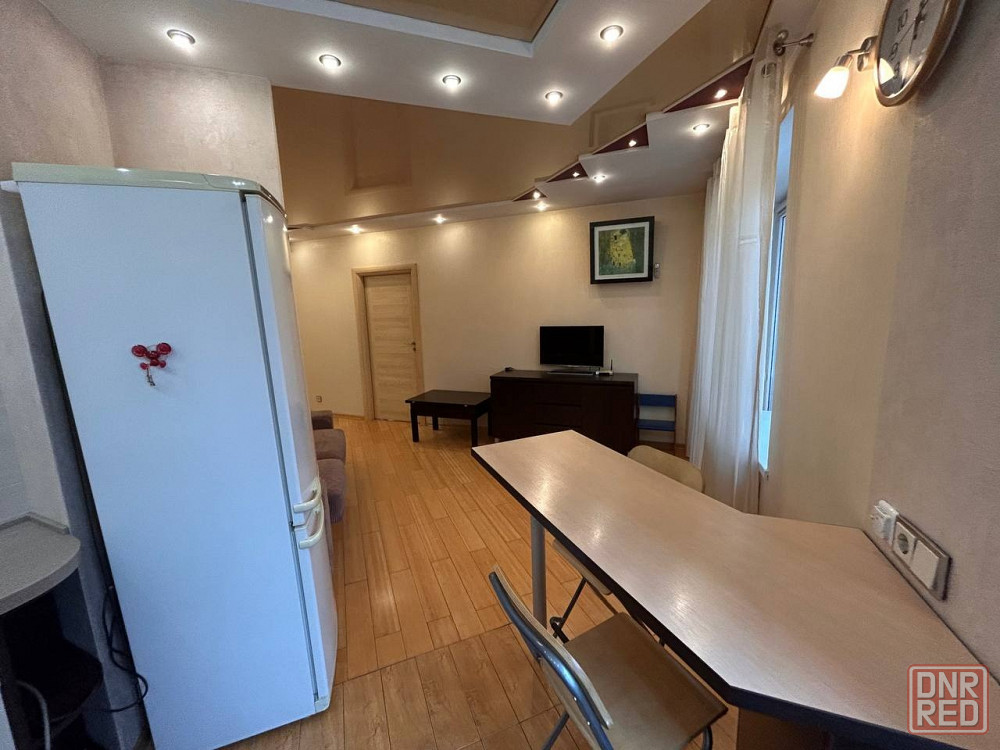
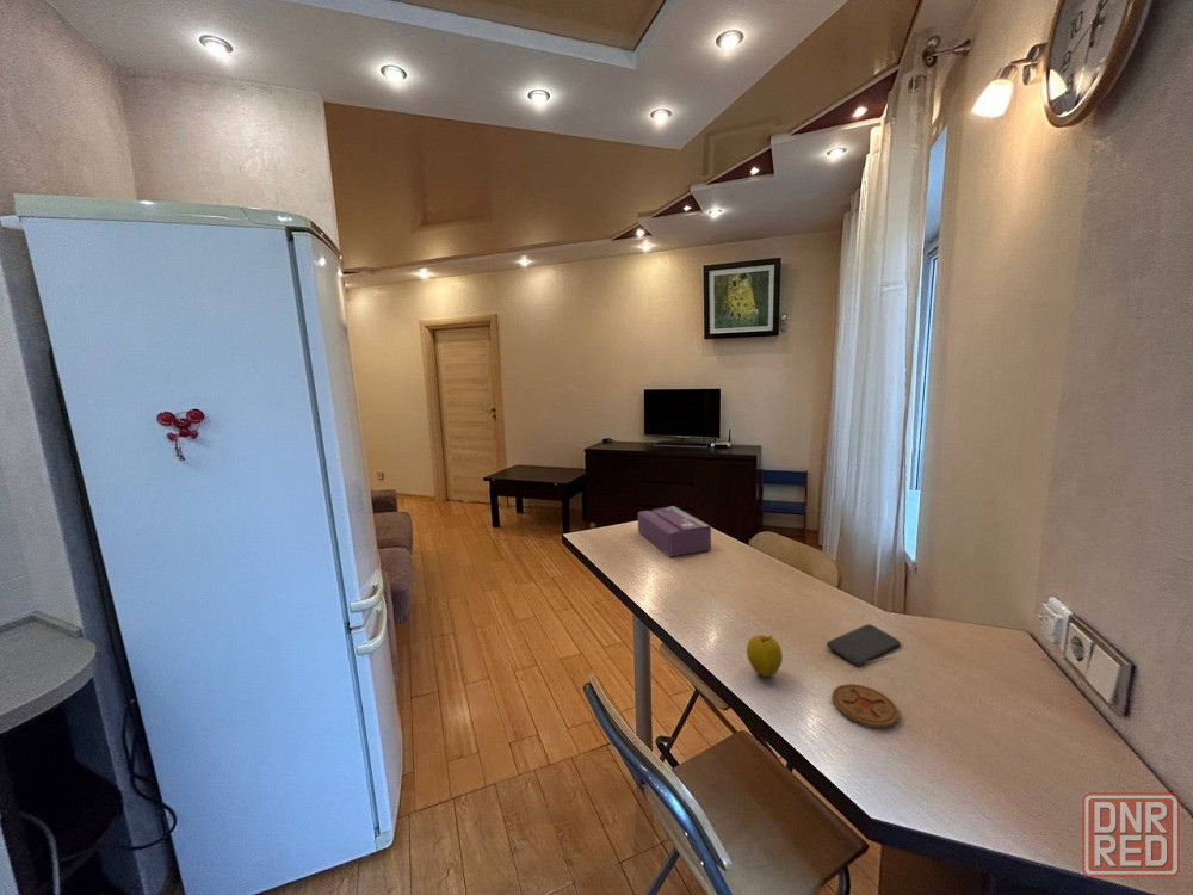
+ coaster [830,683,900,729]
+ apple [746,634,784,678]
+ smartphone [826,623,902,666]
+ tissue box [637,505,712,558]
